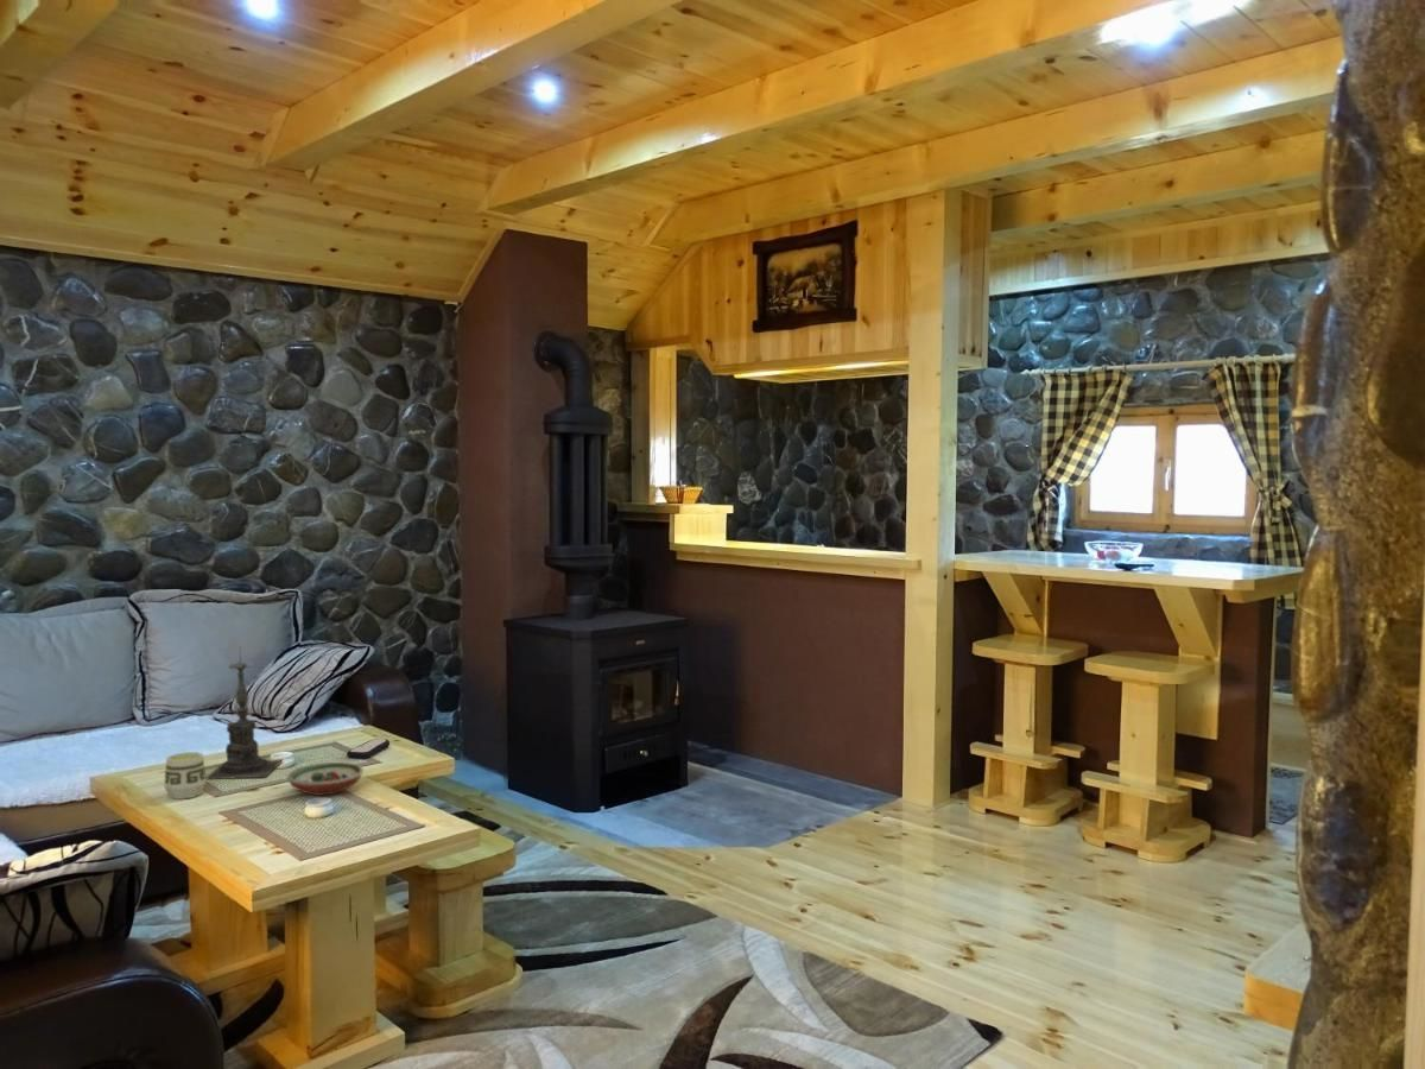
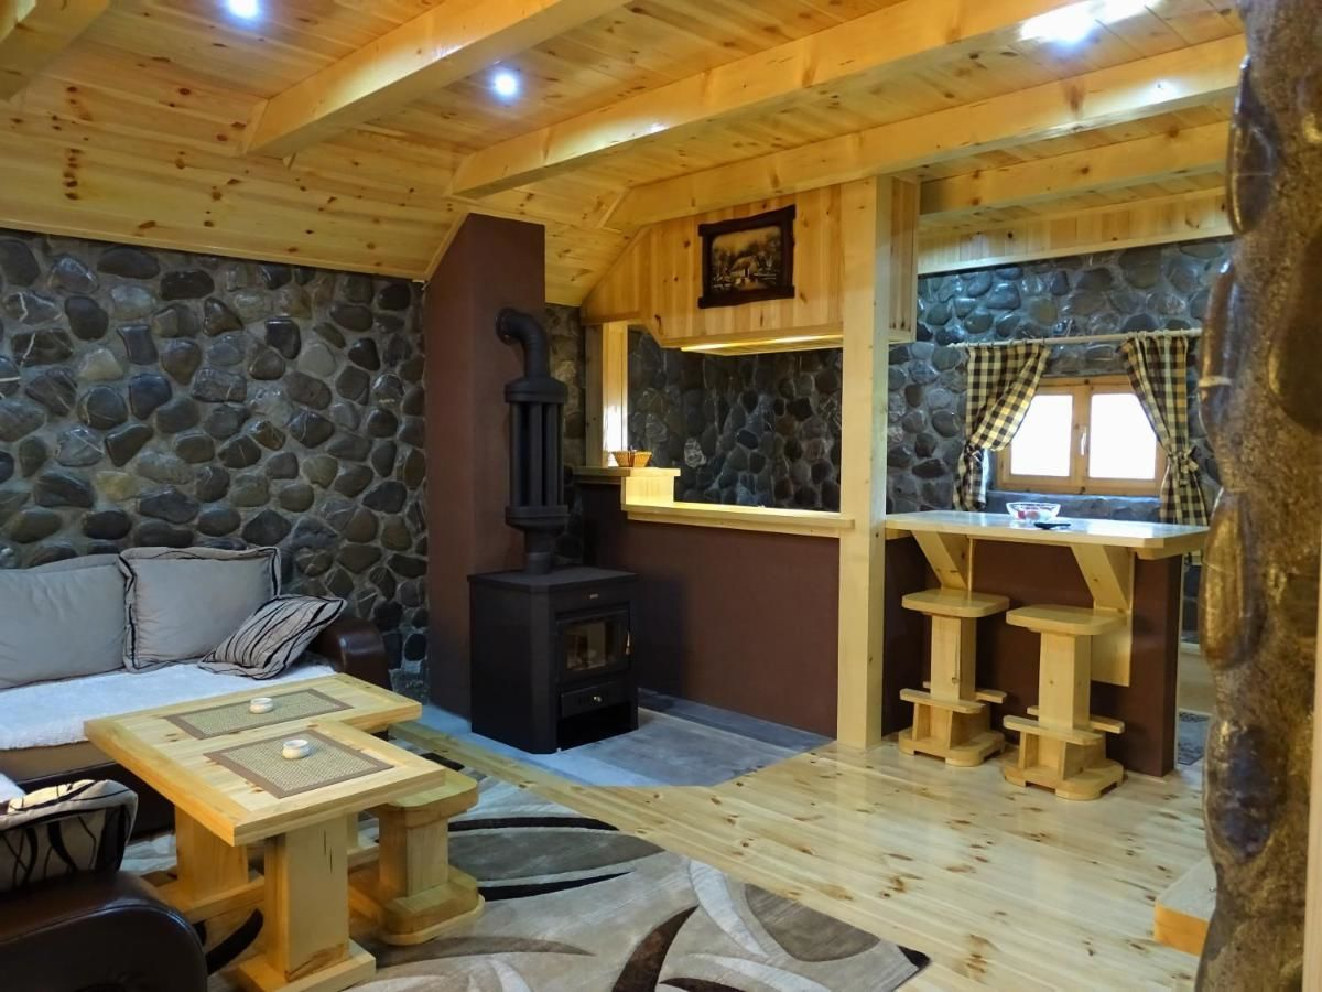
- candle holder [205,646,285,780]
- cup [163,751,208,801]
- decorative bowl [286,761,365,797]
- remote control [346,738,391,760]
